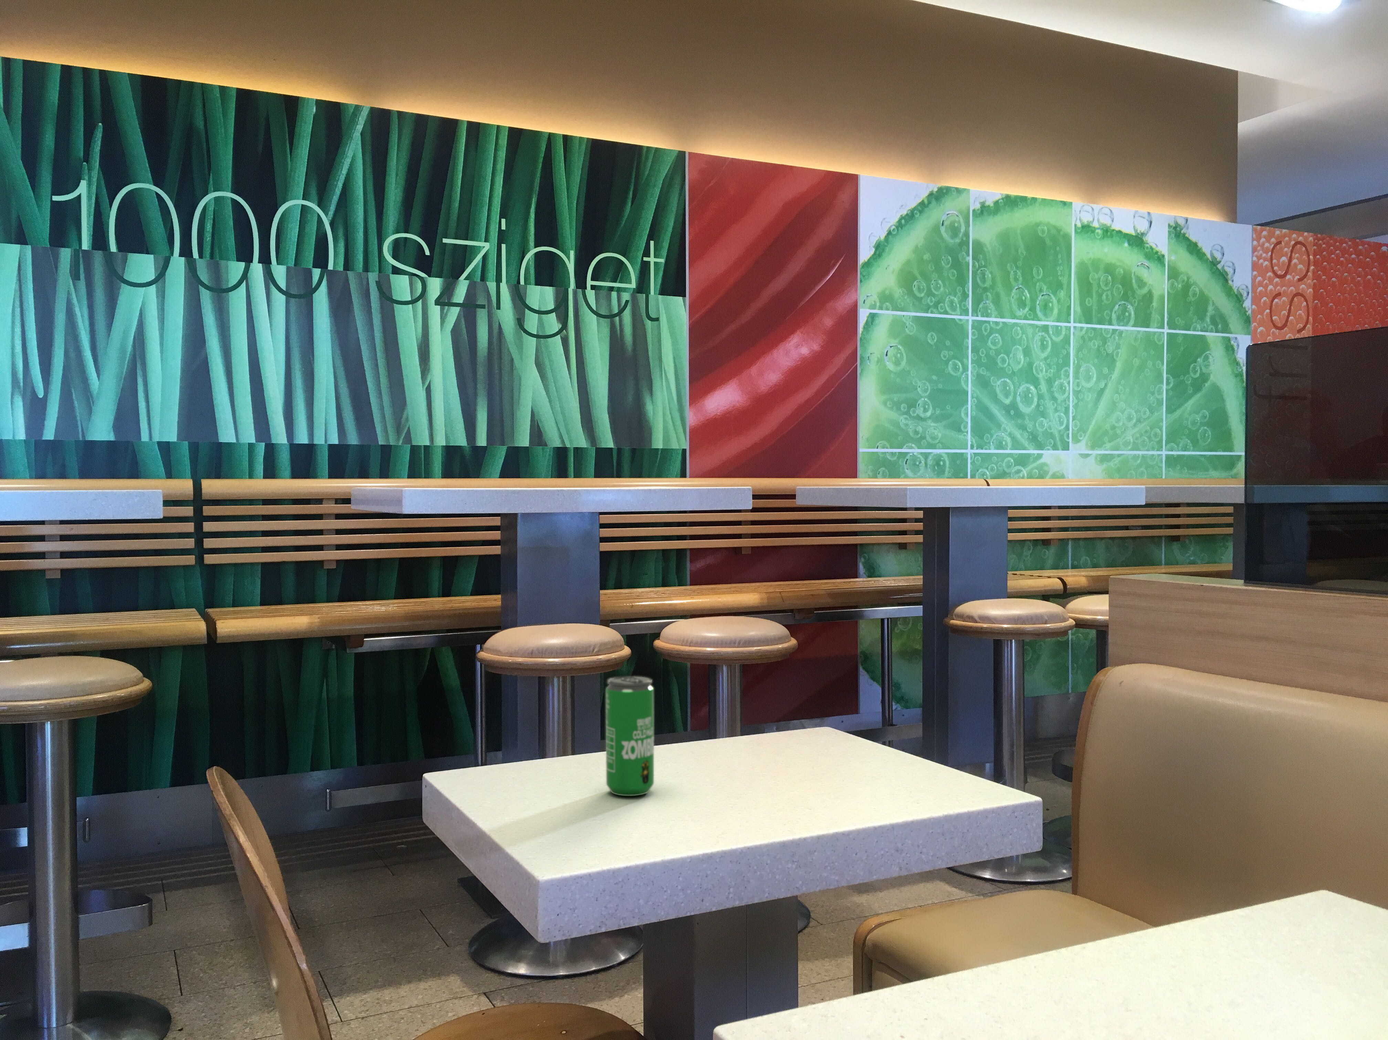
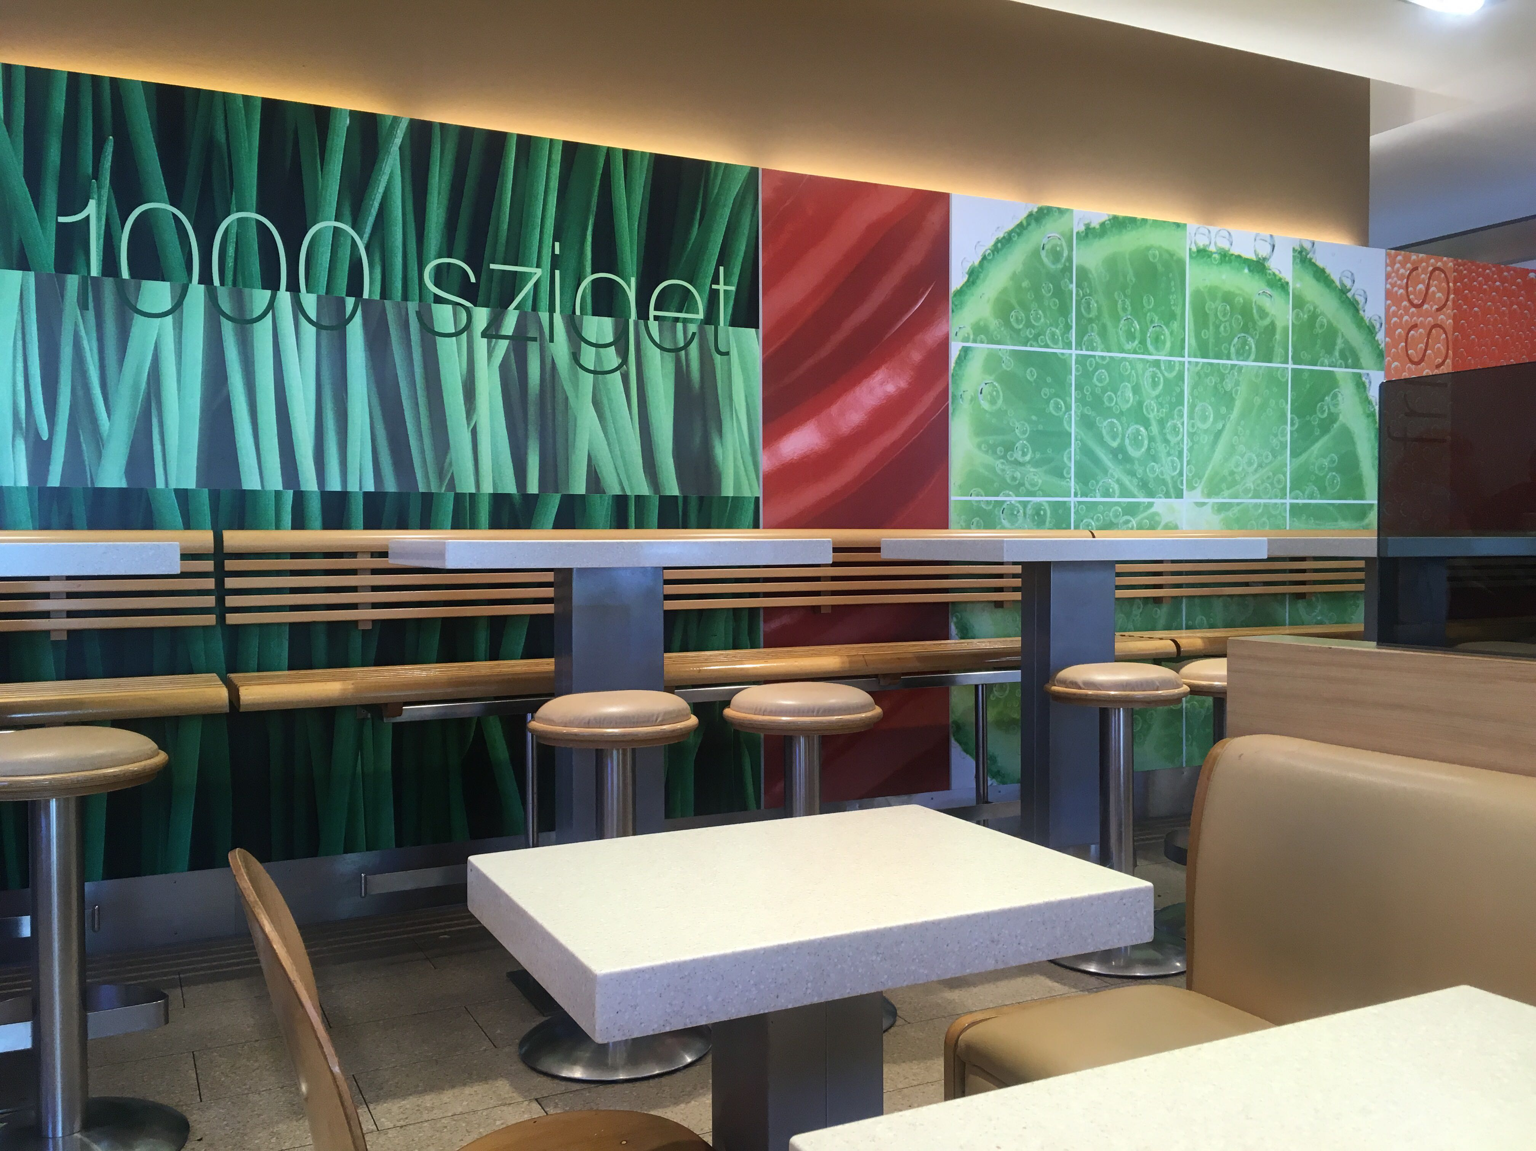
- beverage can [605,676,655,796]
